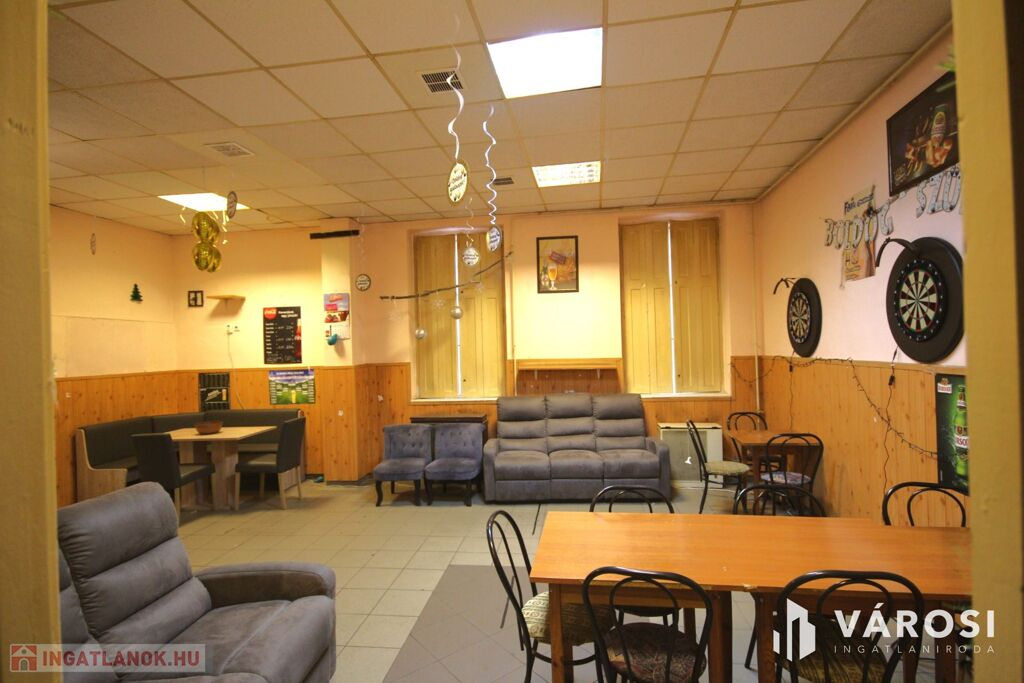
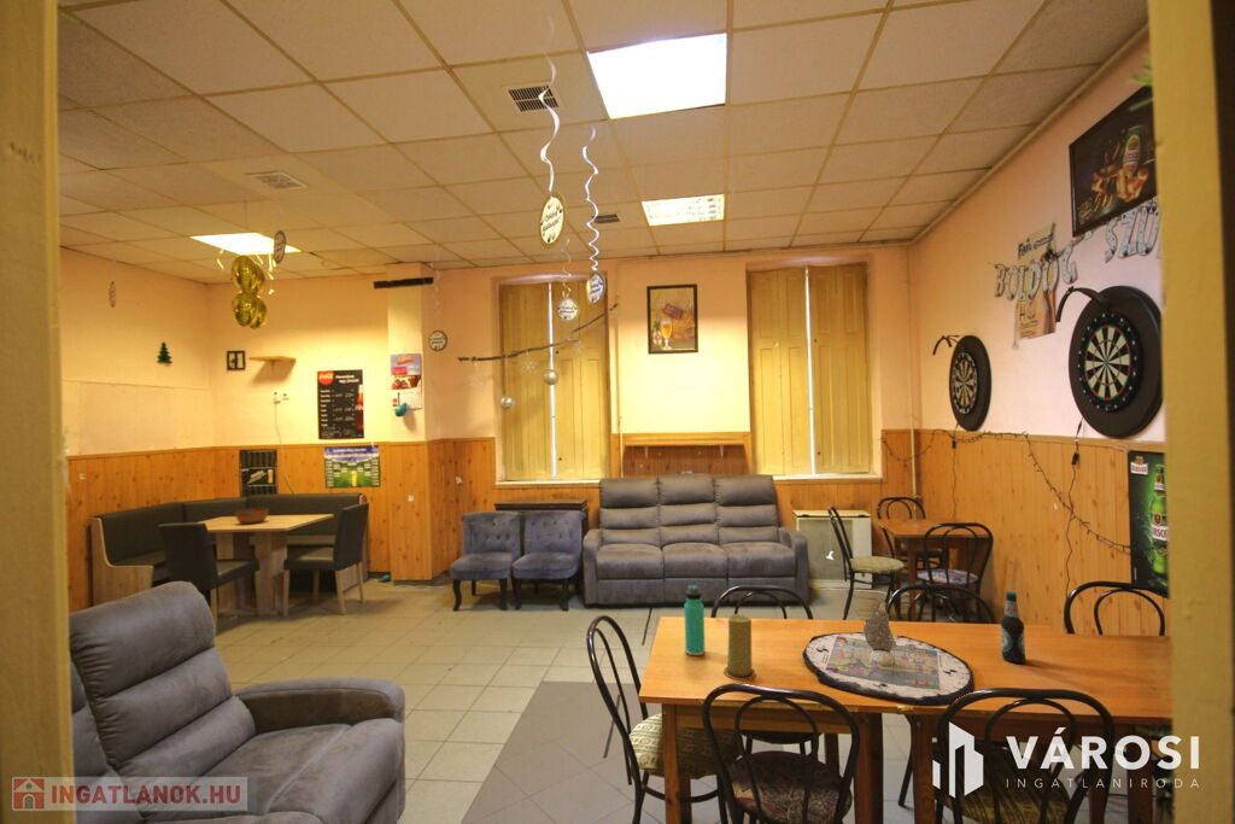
+ board game [801,600,973,708]
+ bottle [1000,590,1026,664]
+ candle [722,613,757,682]
+ thermos bottle [683,584,707,656]
